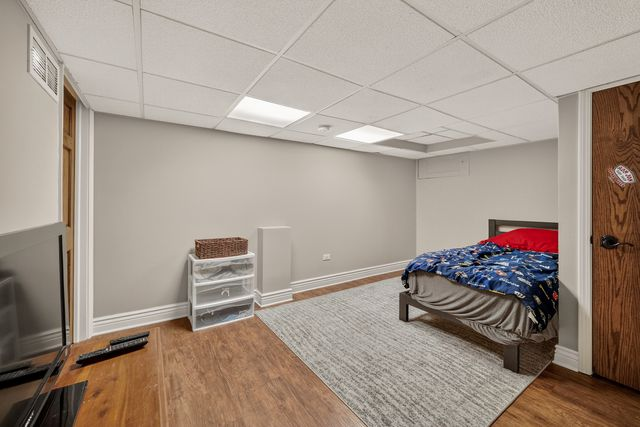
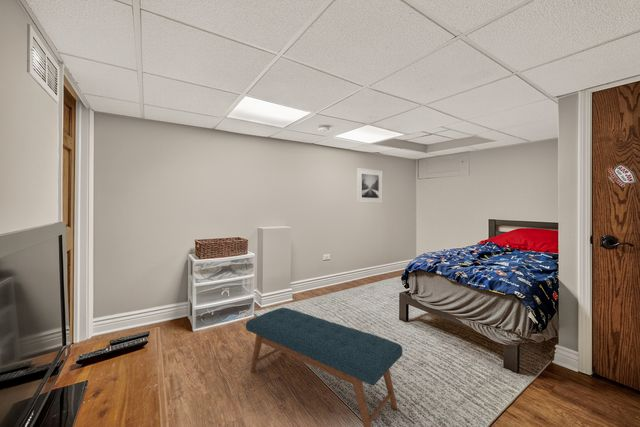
+ bench [245,307,403,427]
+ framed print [356,167,383,204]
